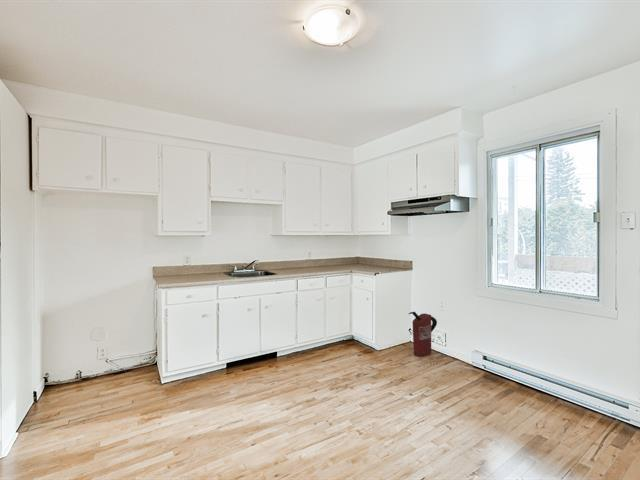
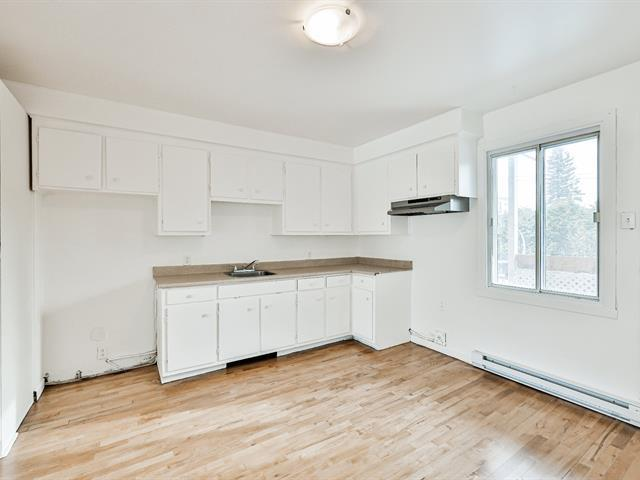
- fire extinguisher [408,311,438,357]
